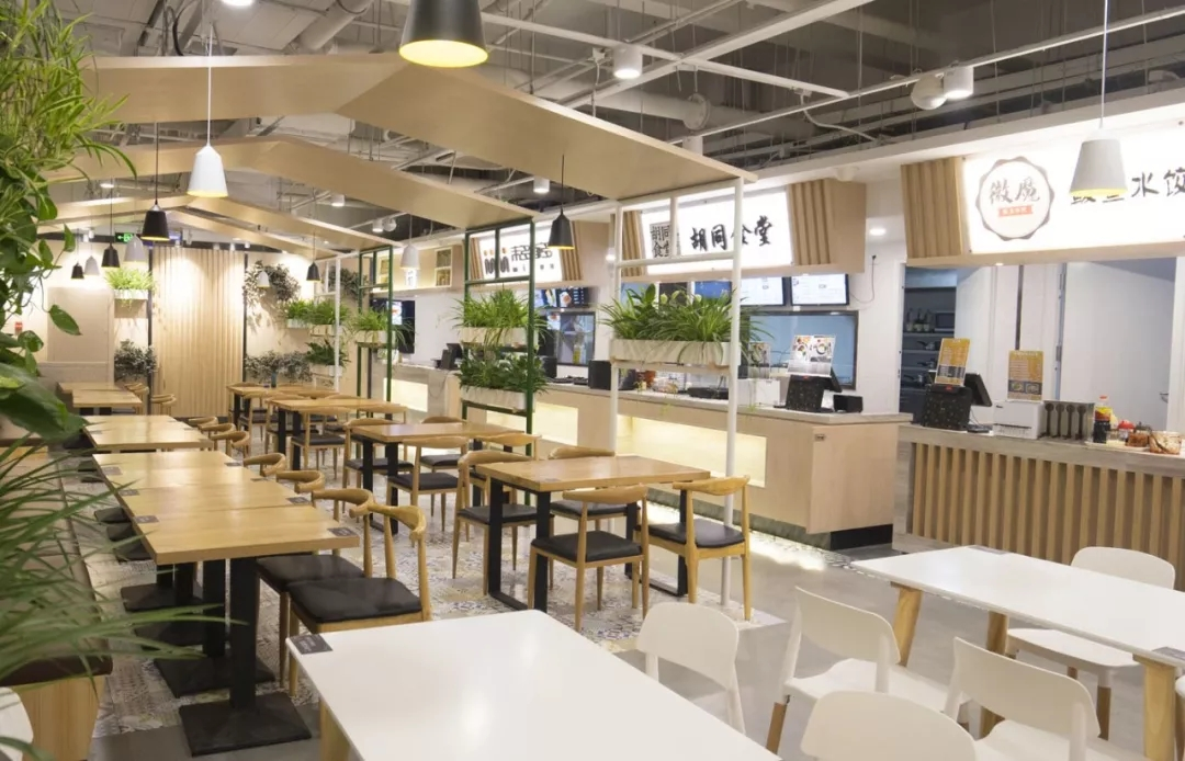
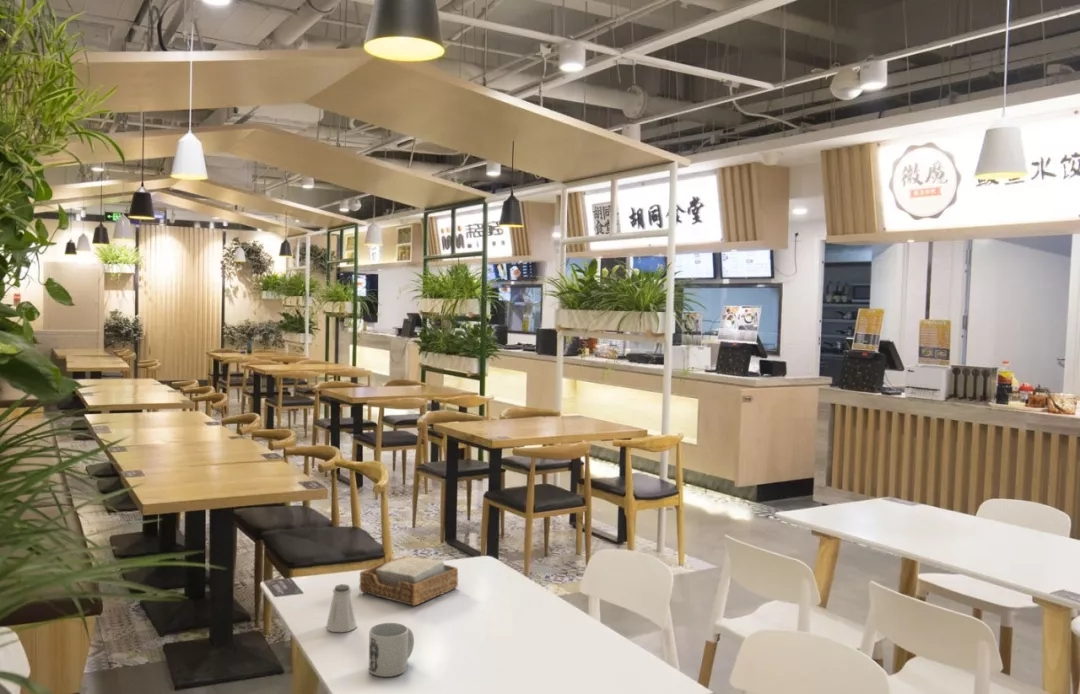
+ saltshaker [325,583,358,633]
+ napkin holder [358,555,459,607]
+ mug [367,622,415,678]
